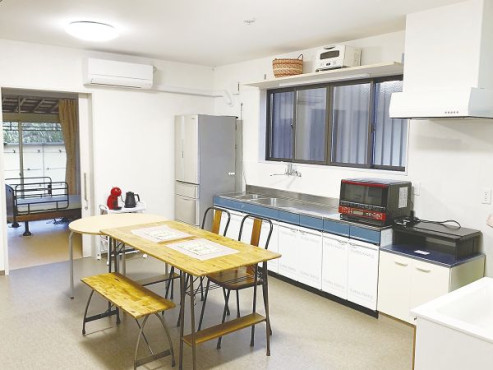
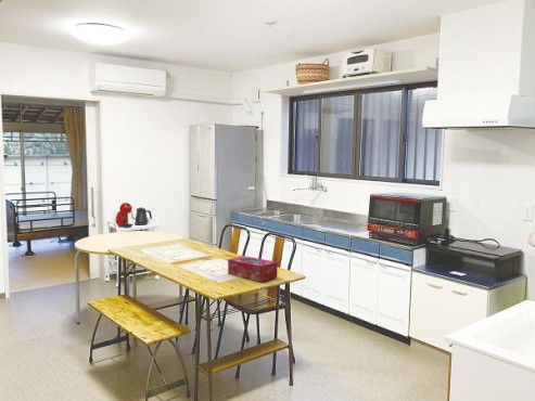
+ tissue box [227,255,279,283]
